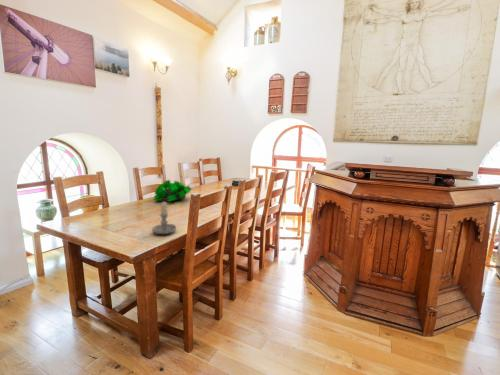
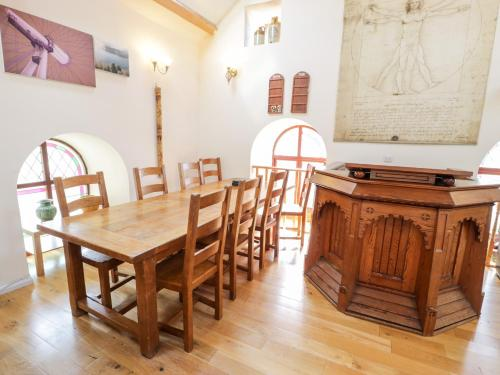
- plant [153,179,192,203]
- candle [151,201,177,235]
